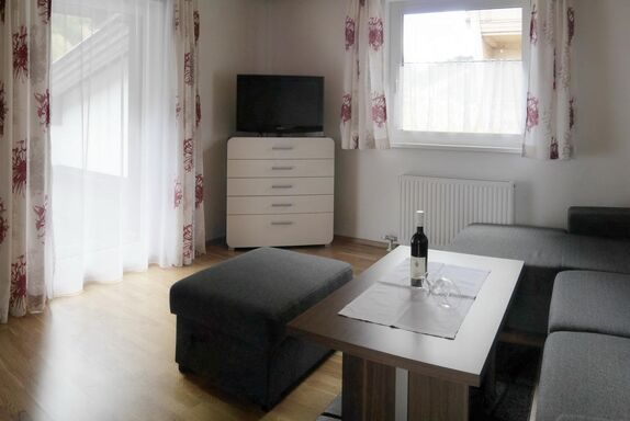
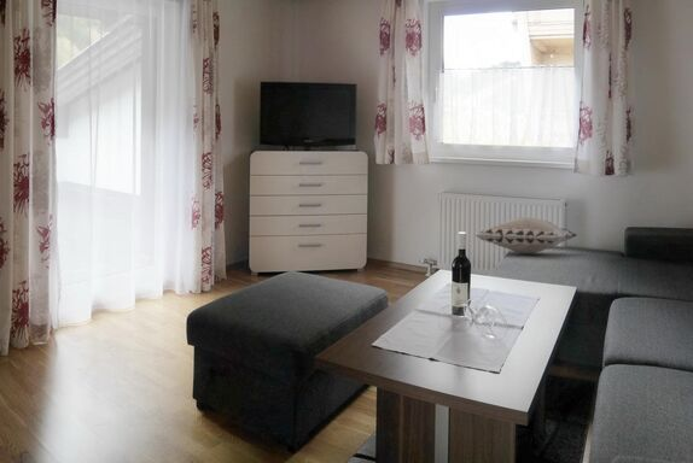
+ decorative pillow [474,215,577,256]
